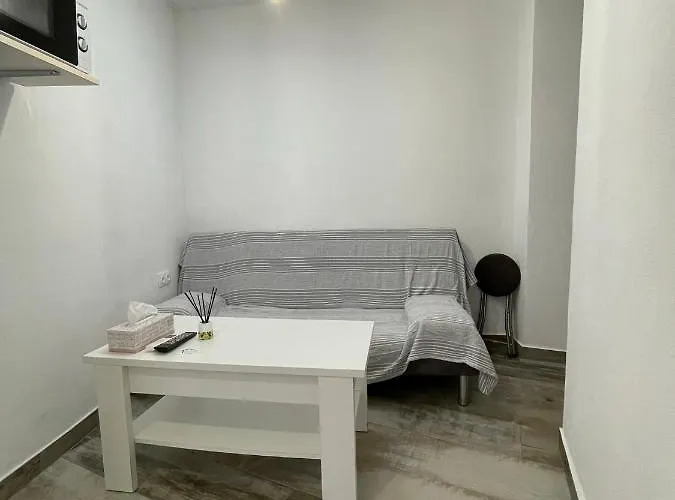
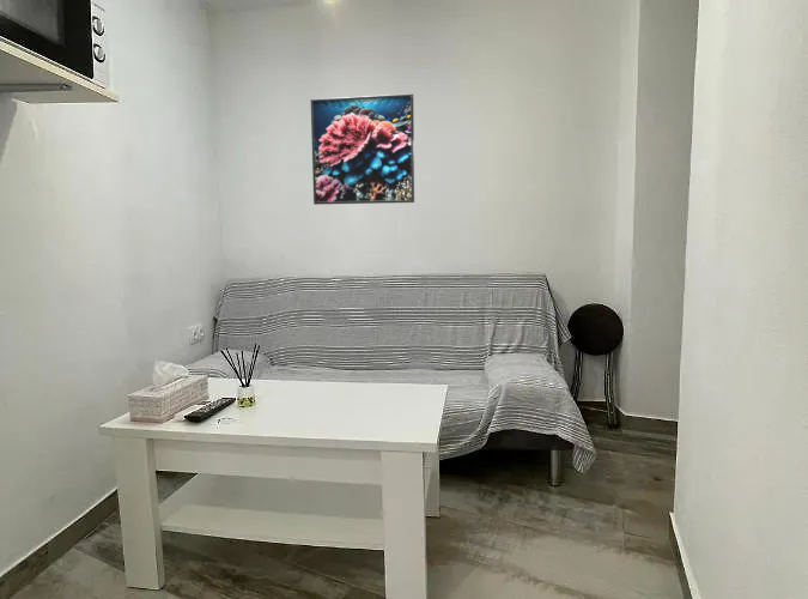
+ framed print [310,92,415,206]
